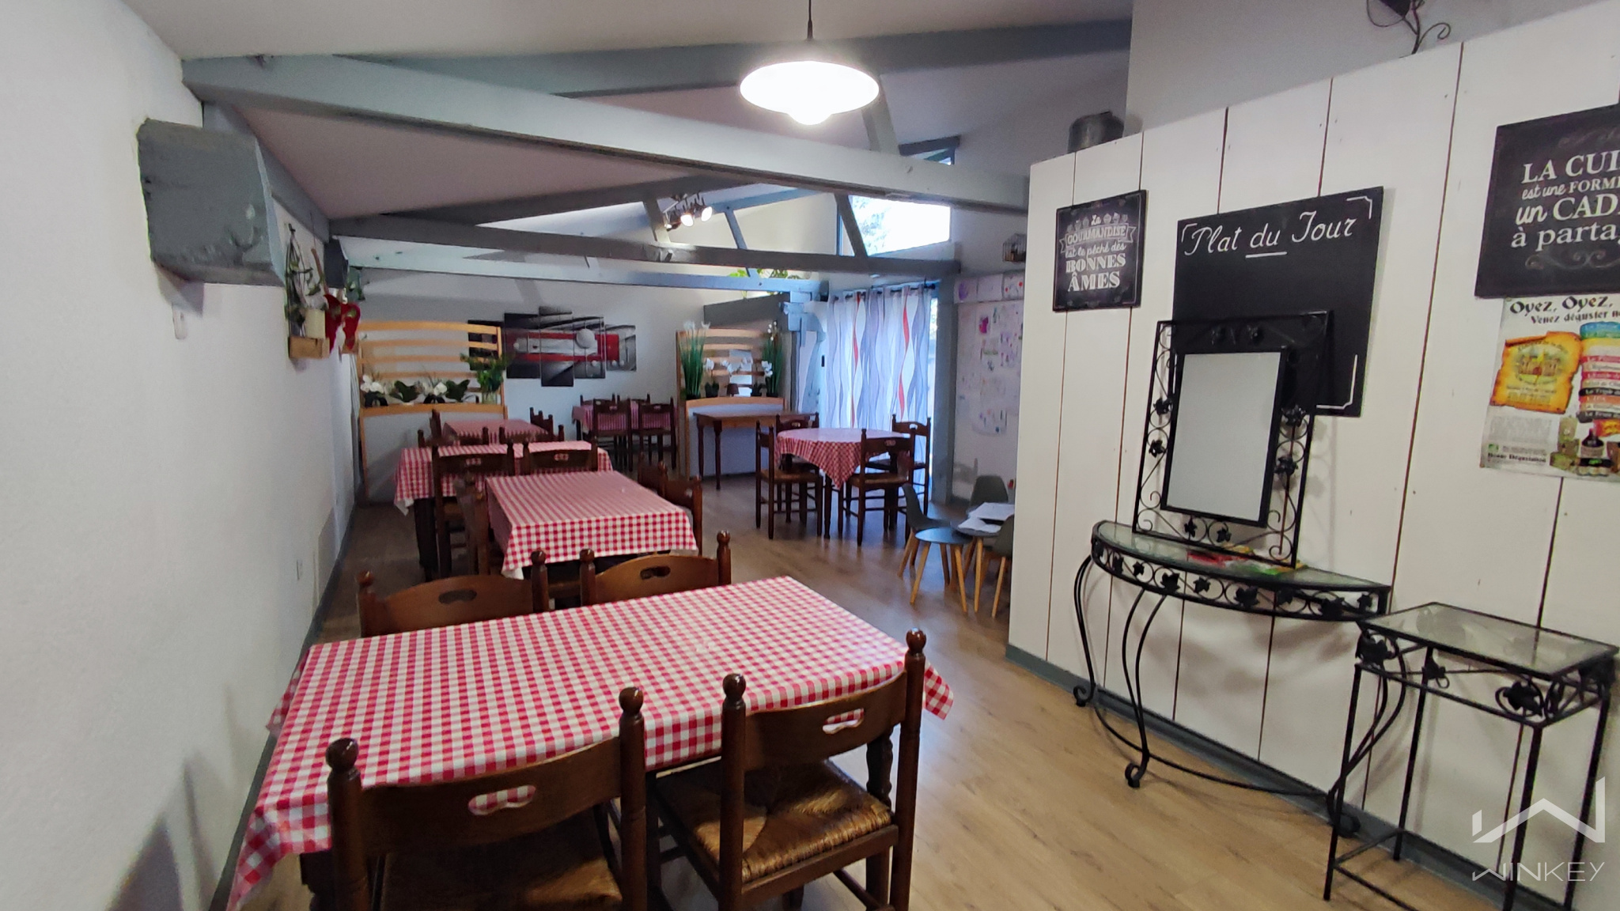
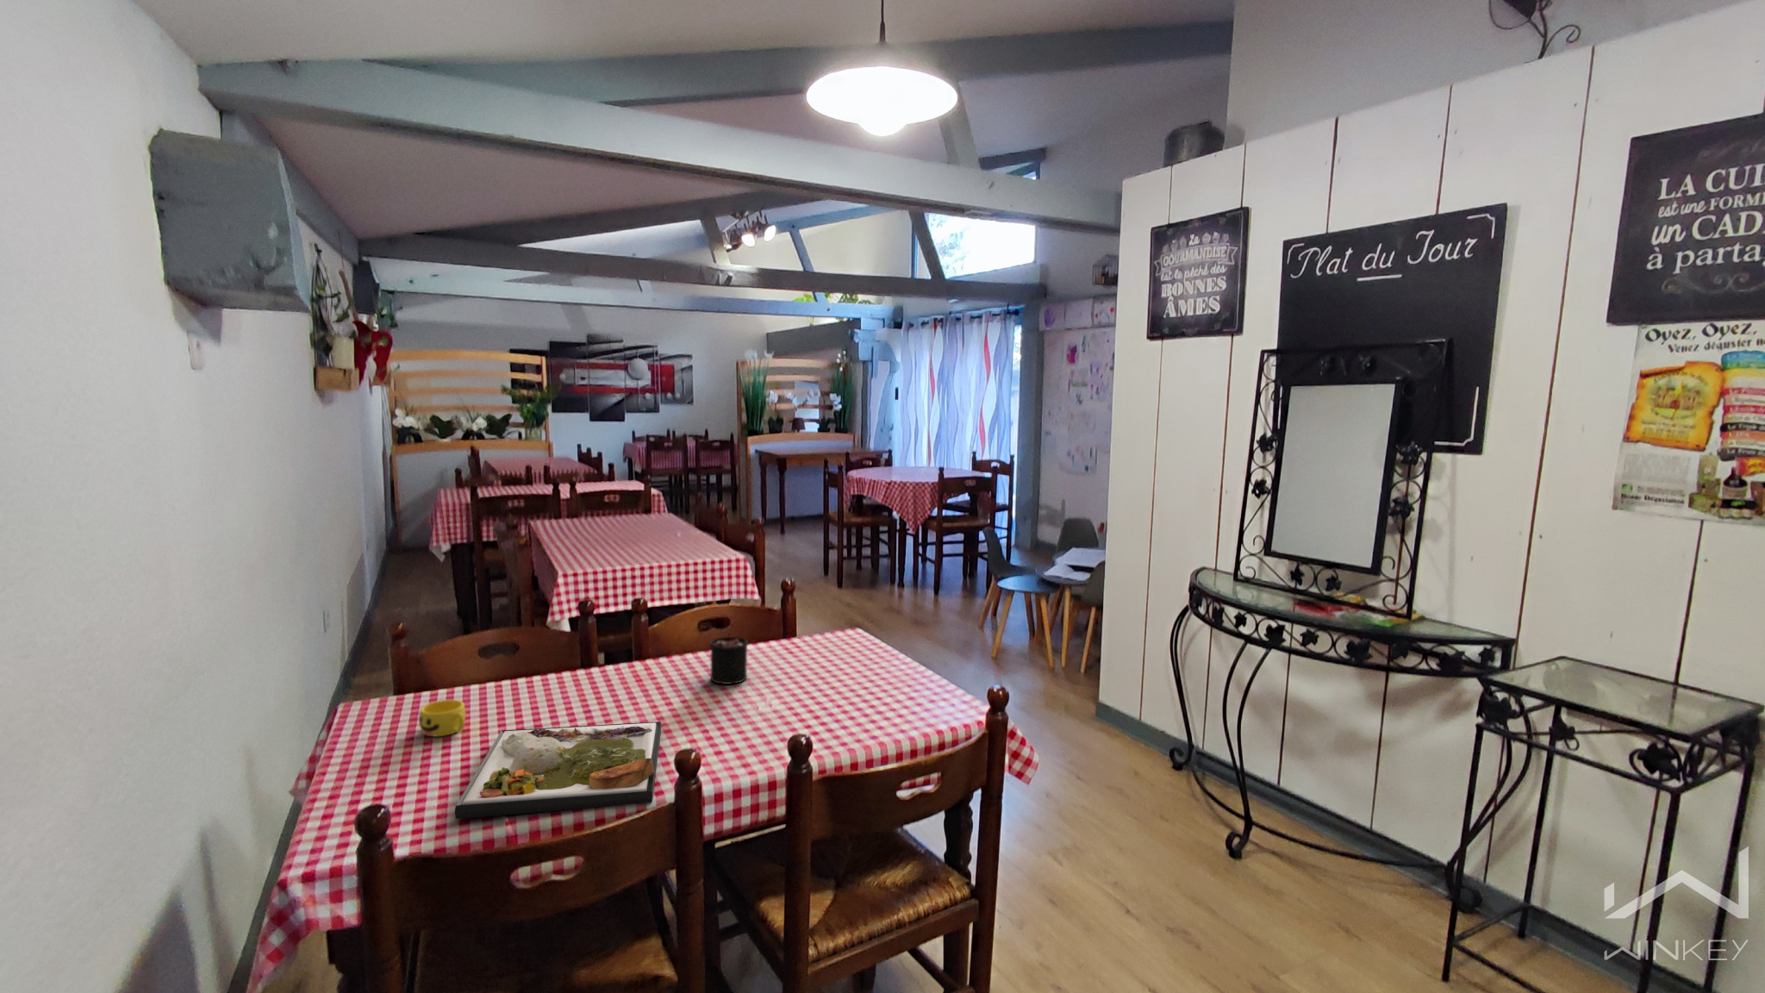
+ candle [708,621,750,685]
+ cup [418,700,467,737]
+ dinner plate [455,720,663,820]
